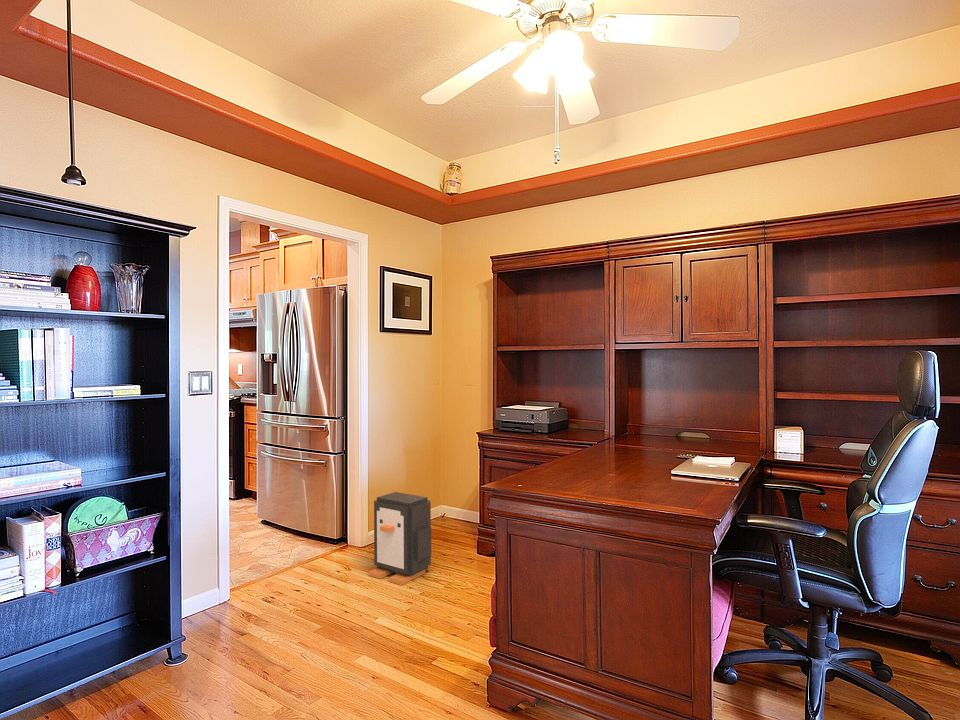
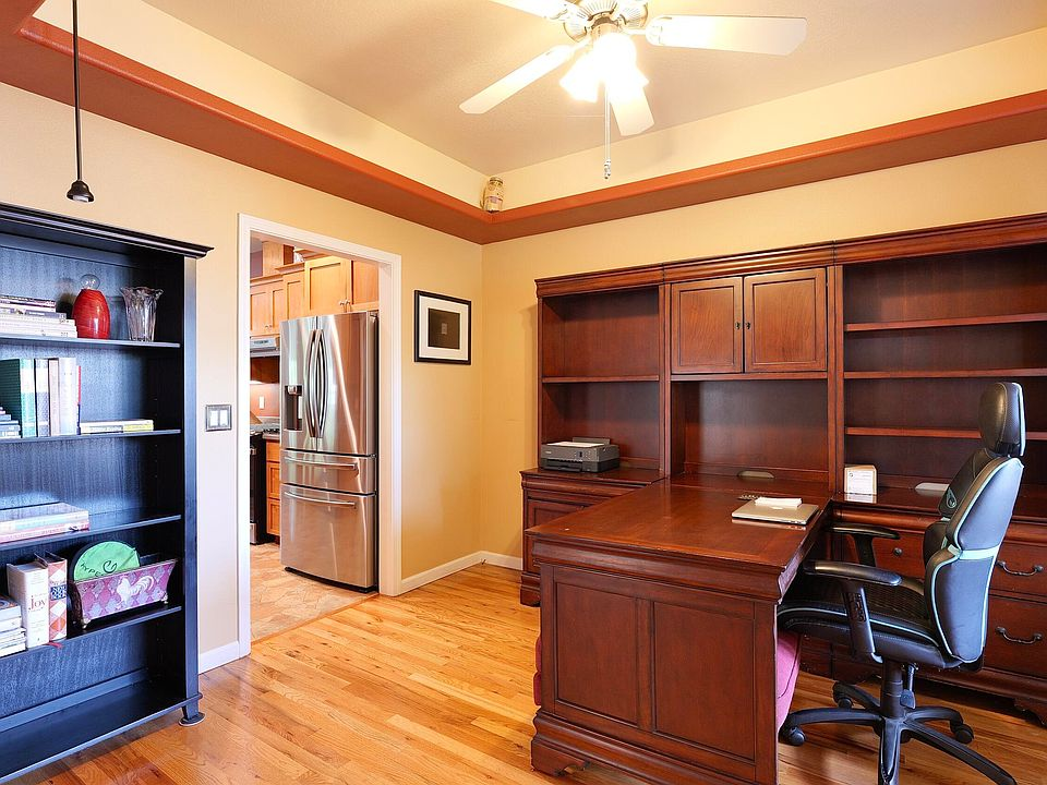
- trash can [368,491,432,586]
